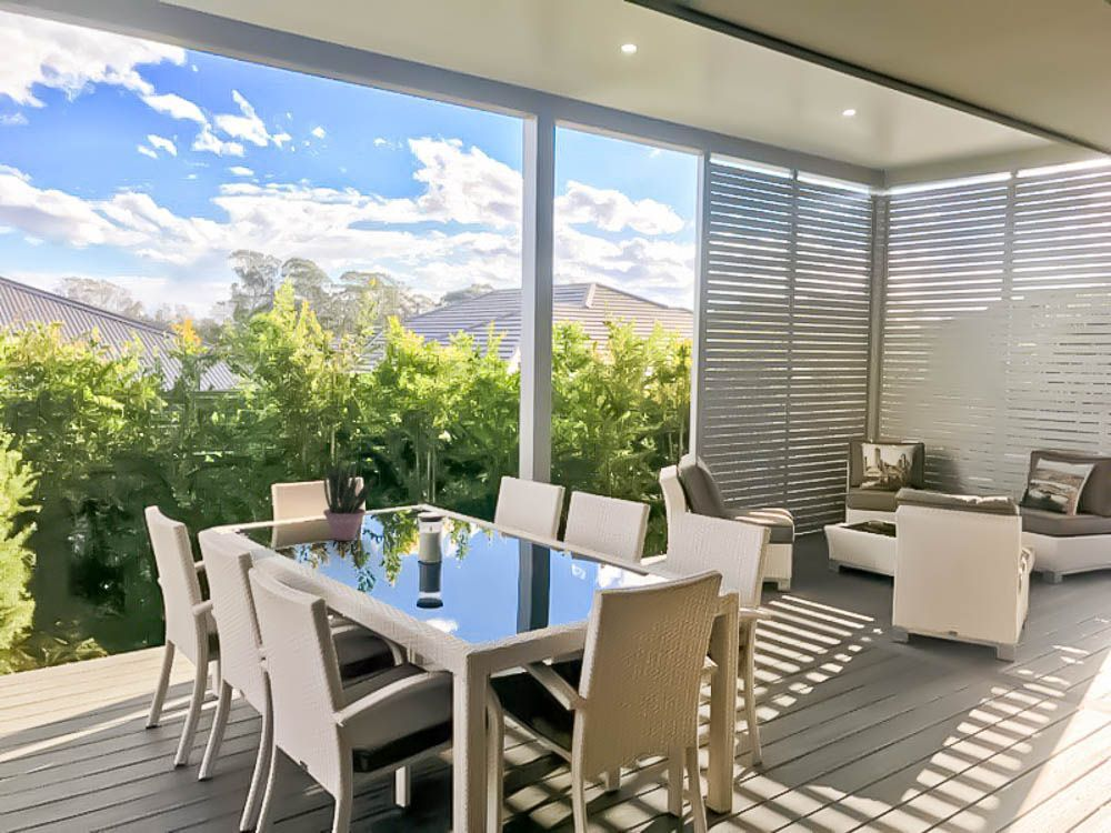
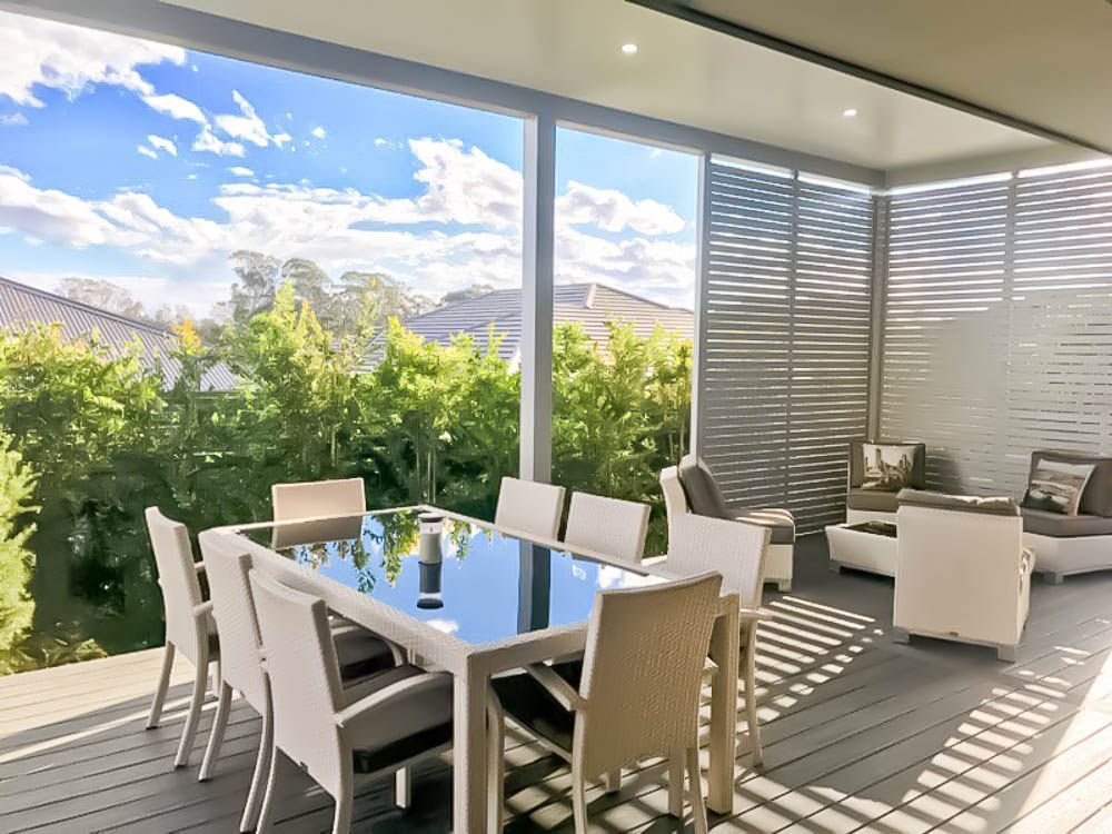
- potted plant [322,455,377,542]
